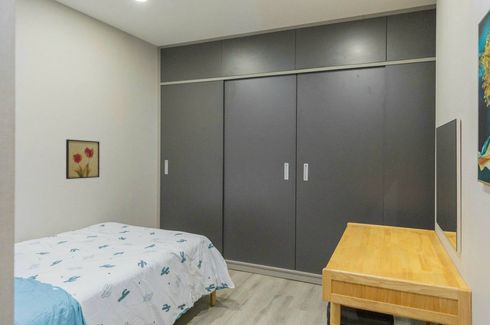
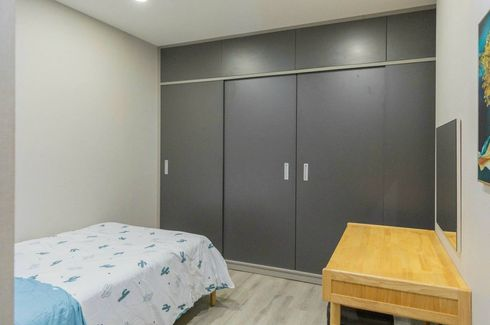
- wall art [65,138,101,180]
